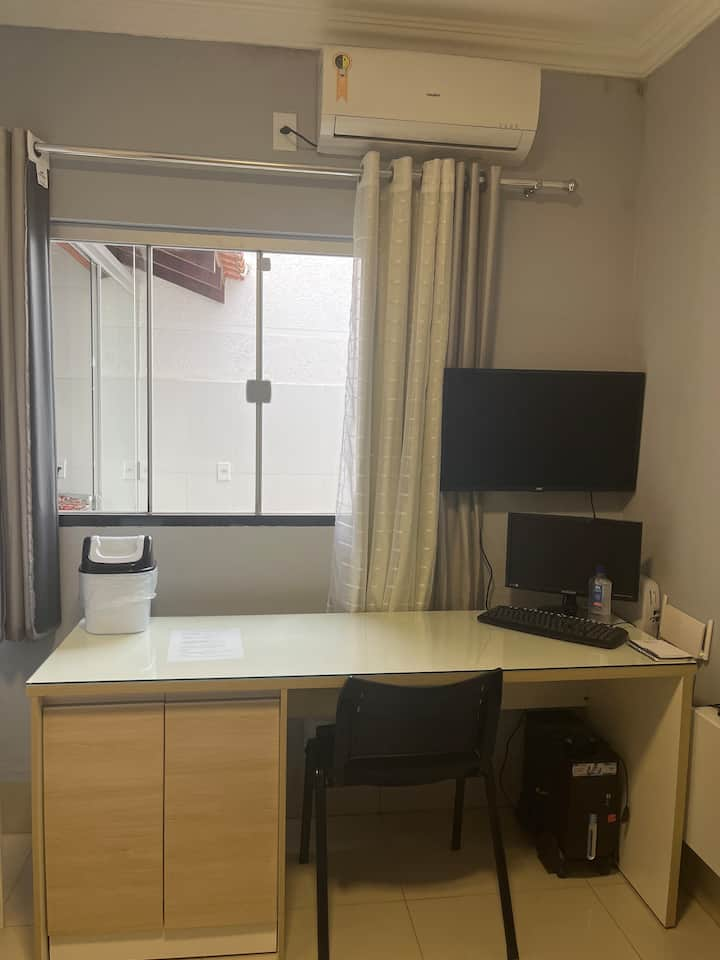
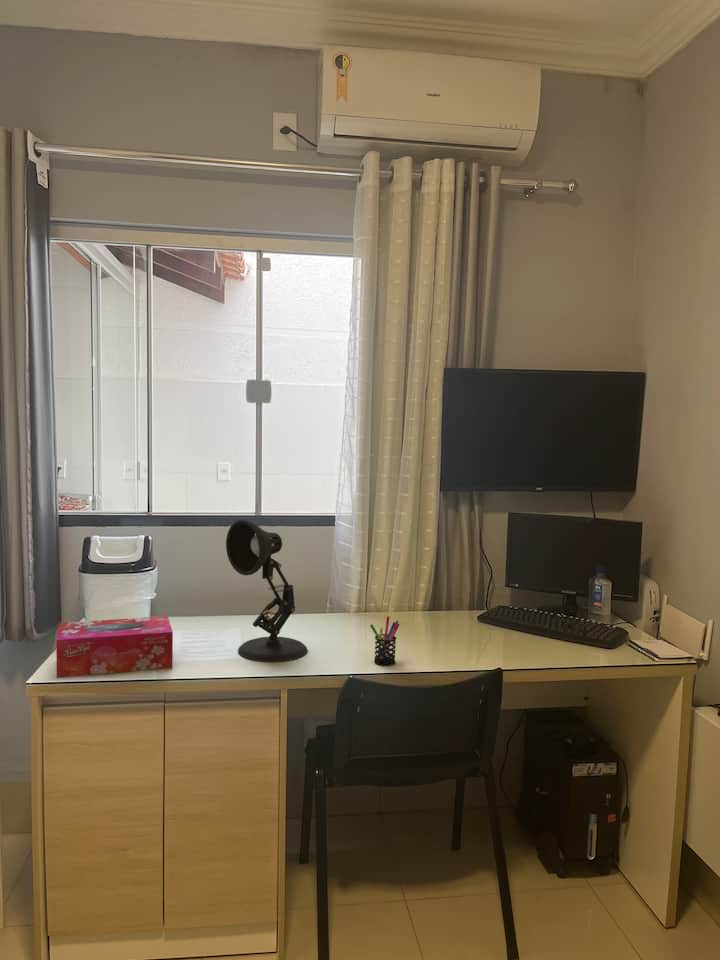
+ desk lamp [225,518,308,663]
+ pen holder [369,615,401,666]
+ tissue box [55,615,174,679]
